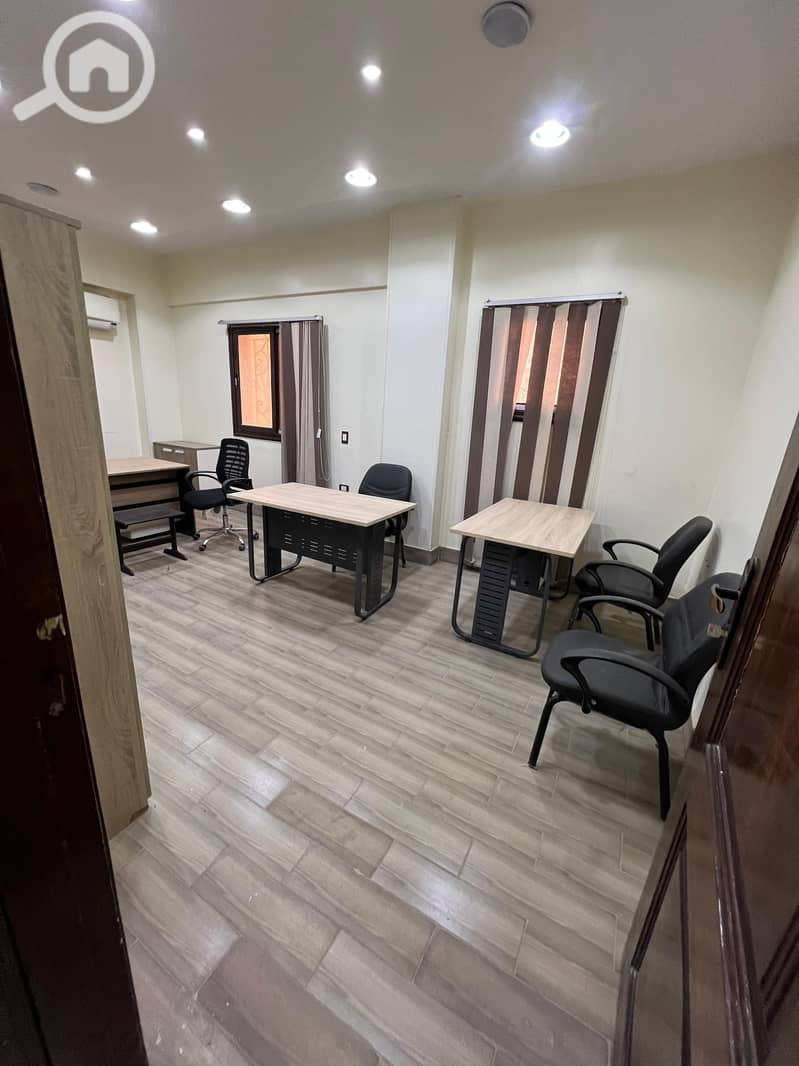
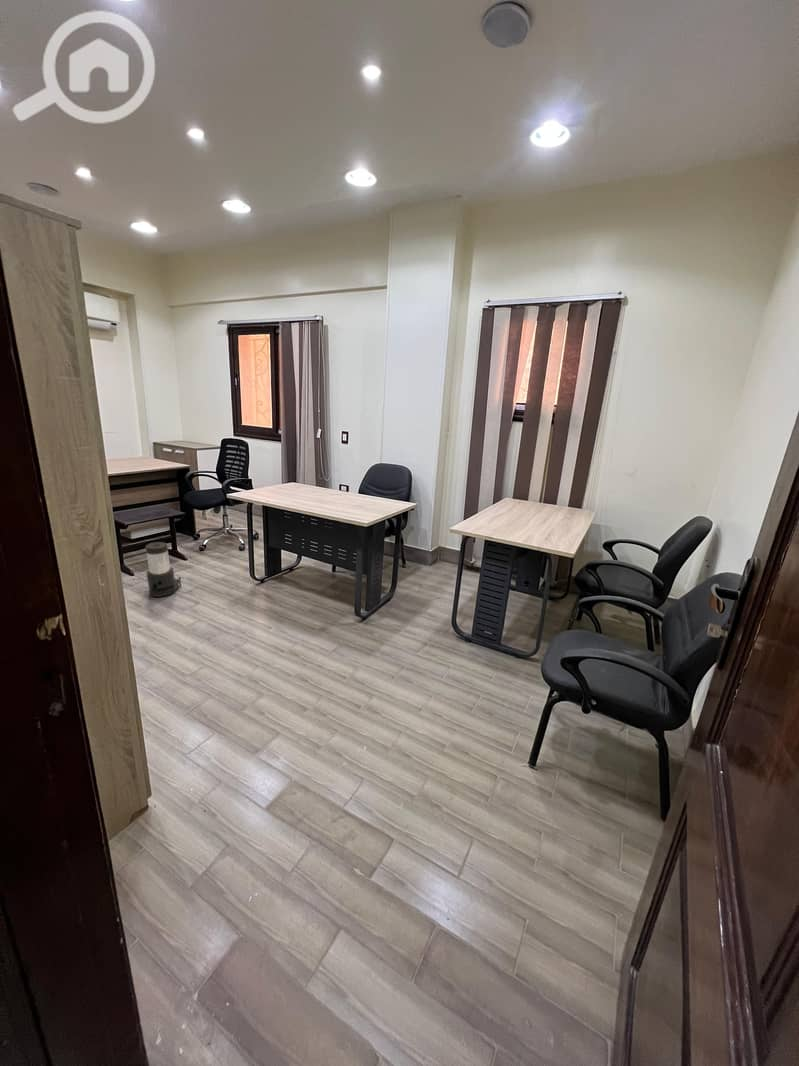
+ air purifier [144,541,182,598]
